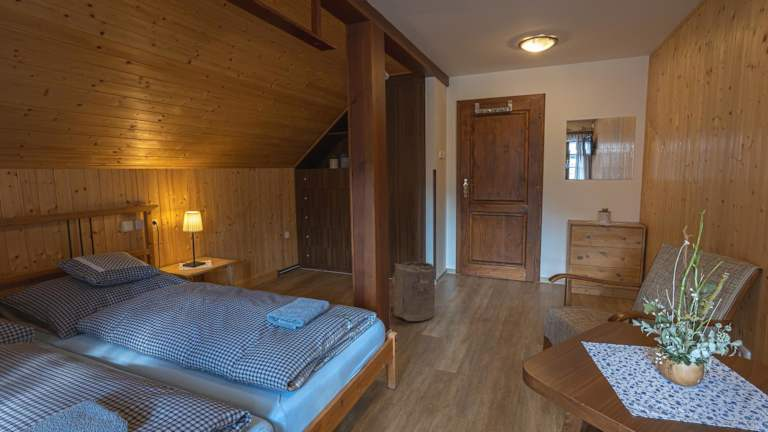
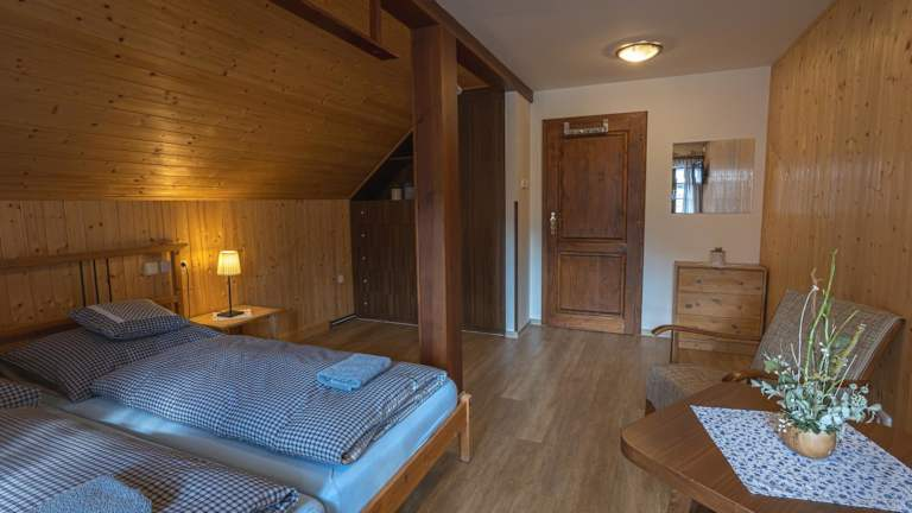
- laundry hamper [388,260,436,322]
